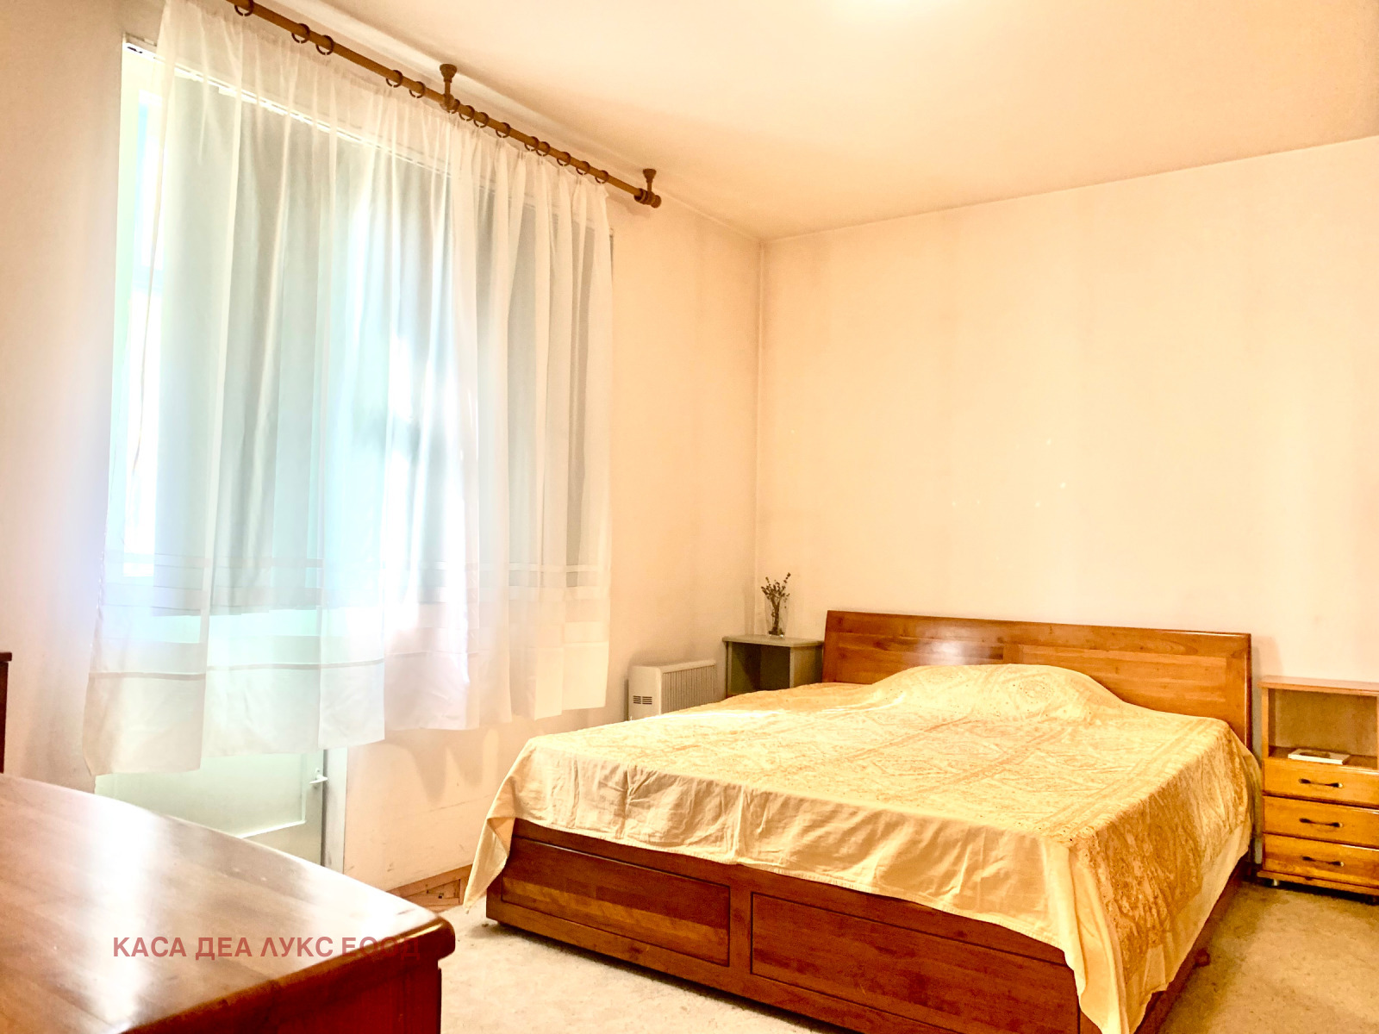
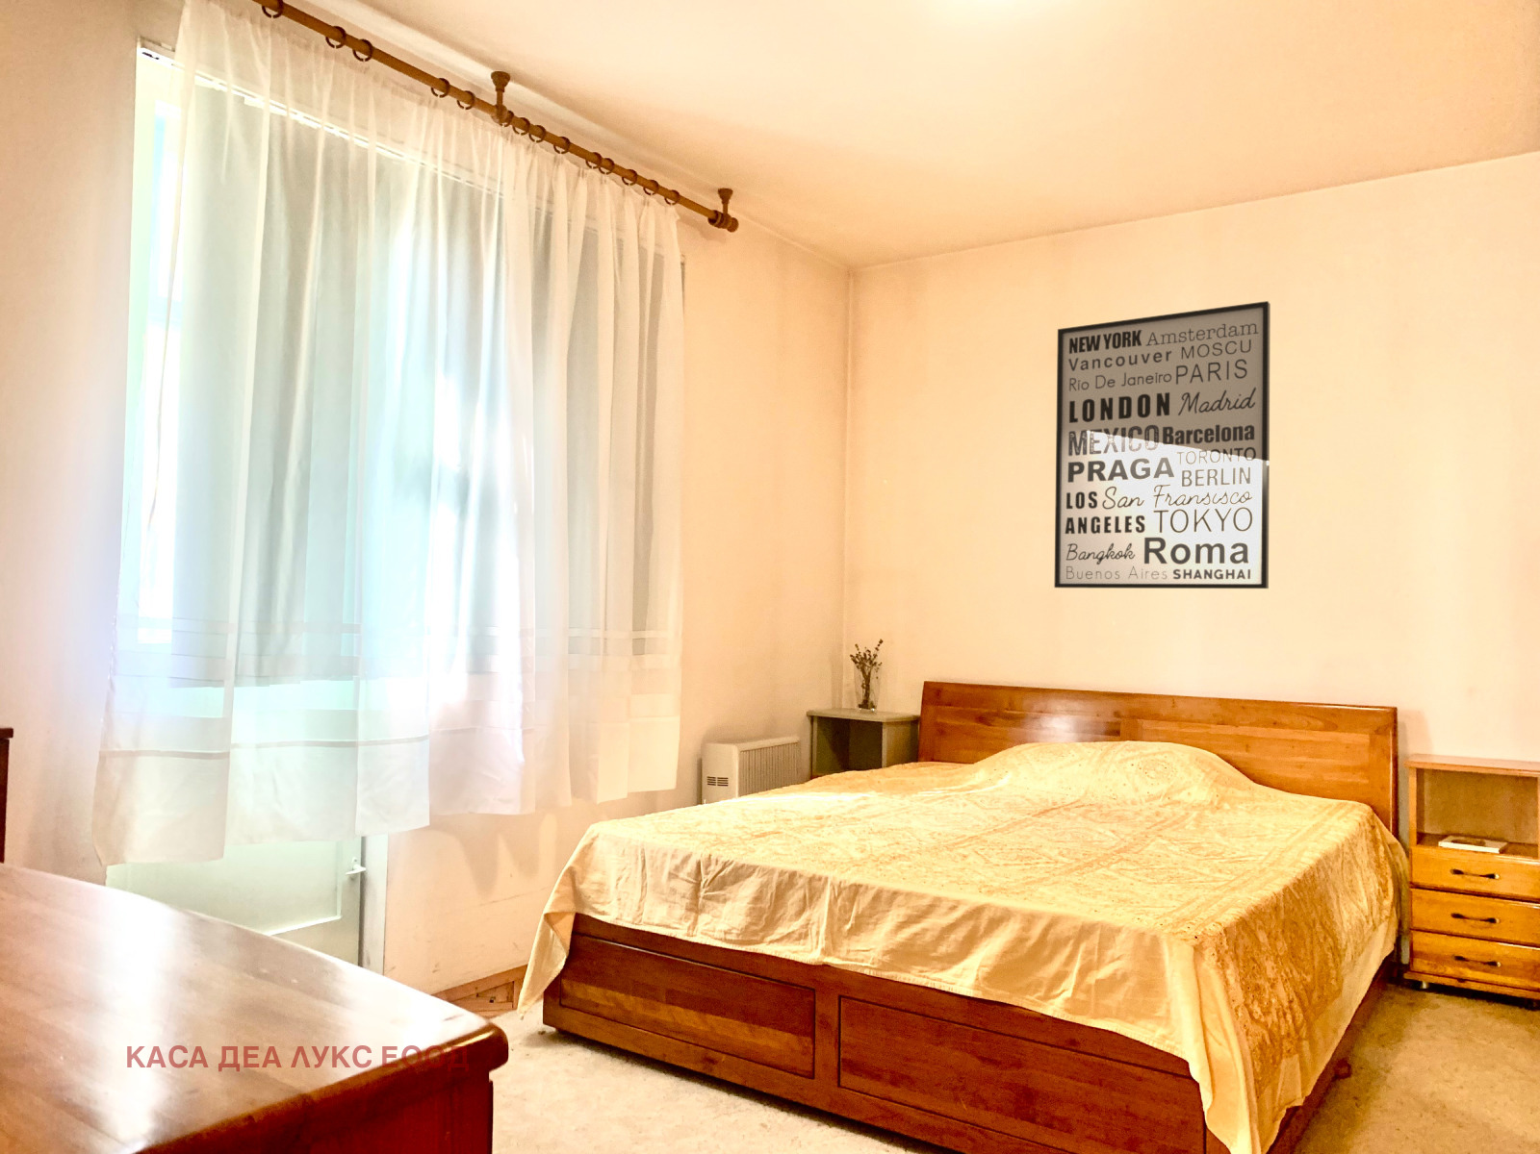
+ wall art [1053,301,1272,589]
